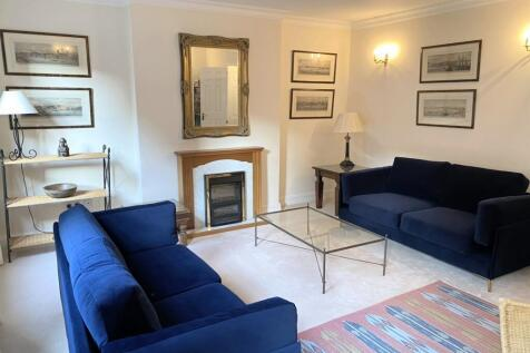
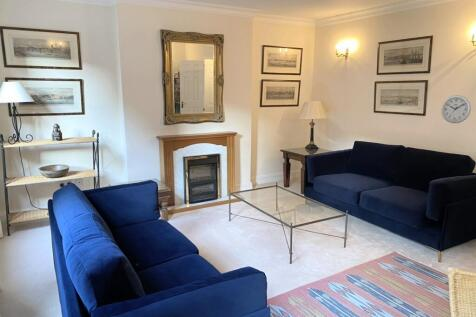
+ wall clock [440,94,472,124]
